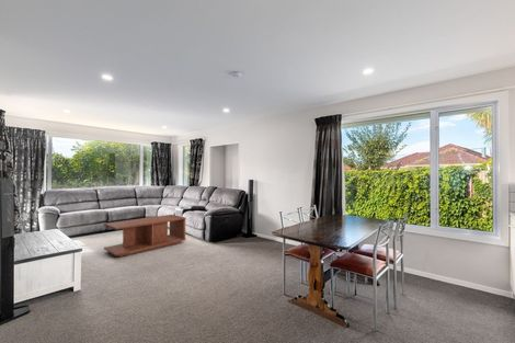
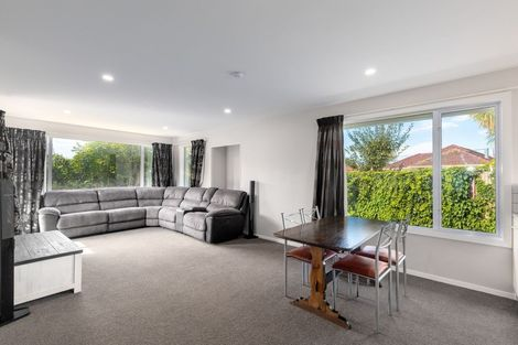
- coffee table [103,214,187,258]
